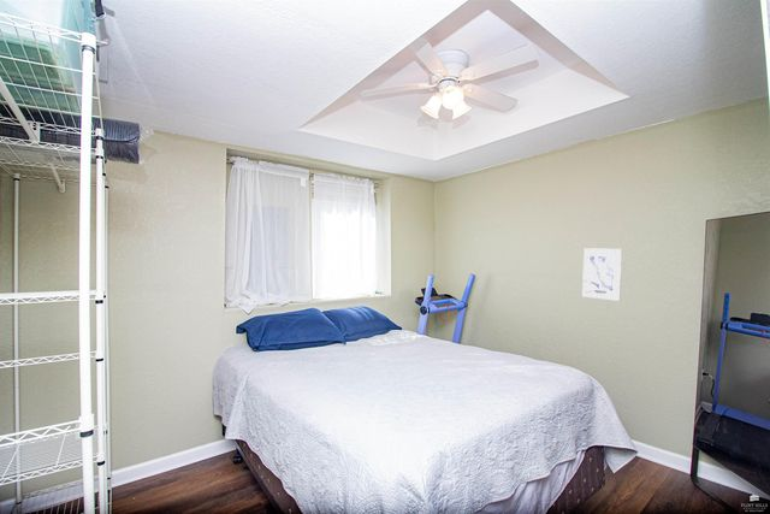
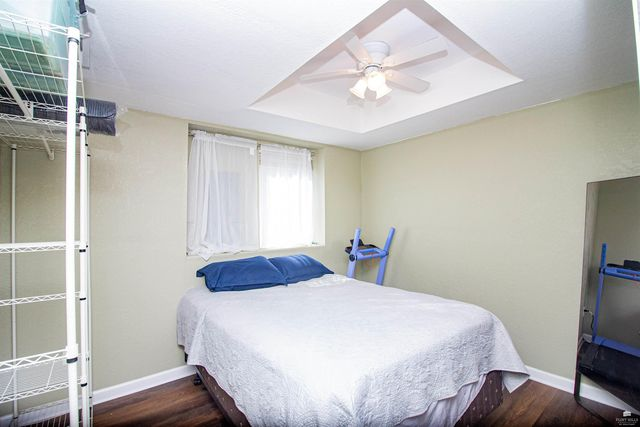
- wall art [581,247,623,302]
